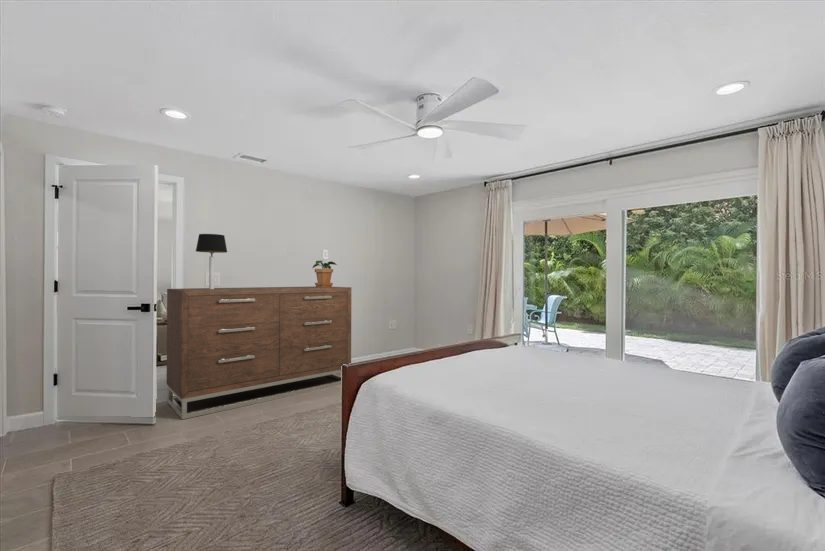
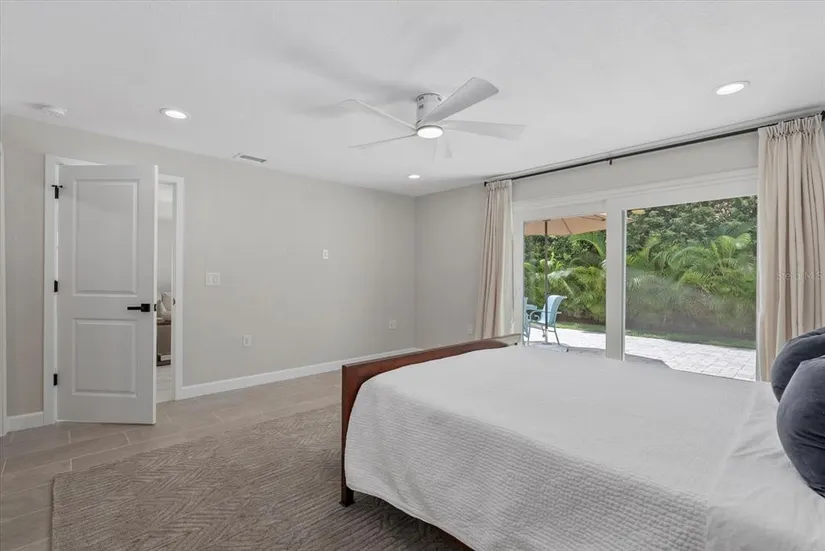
- potted plant [312,260,338,287]
- table lamp [195,233,228,289]
- dresser [166,285,352,420]
